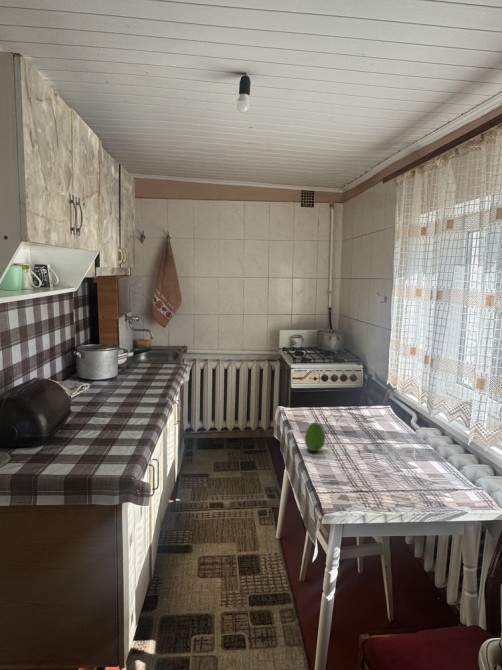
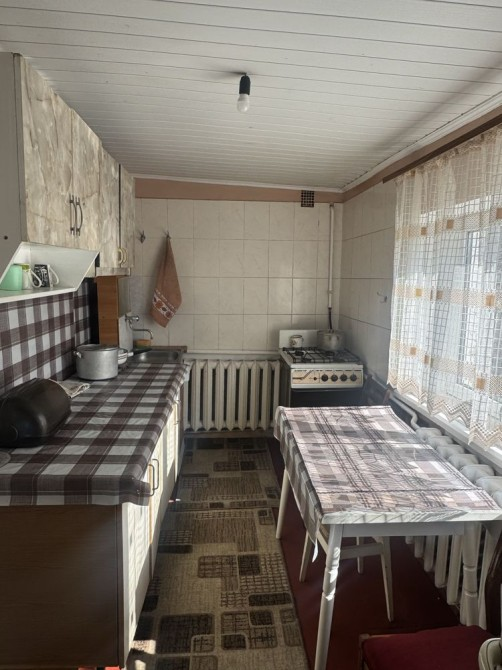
- fruit [304,422,326,452]
